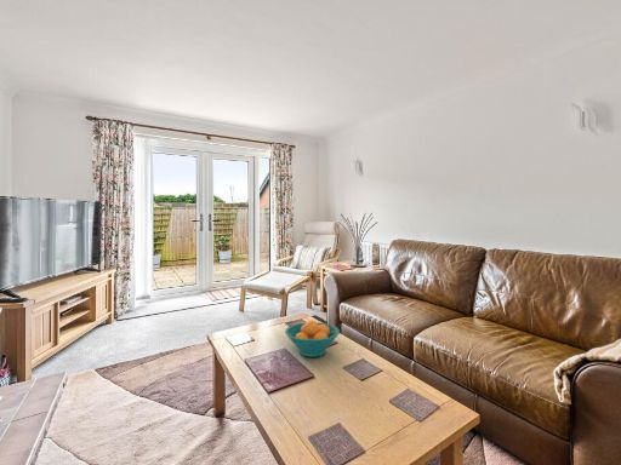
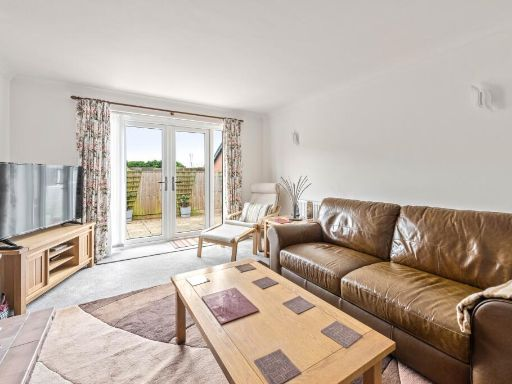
- fruit bowl [284,320,341,358]
